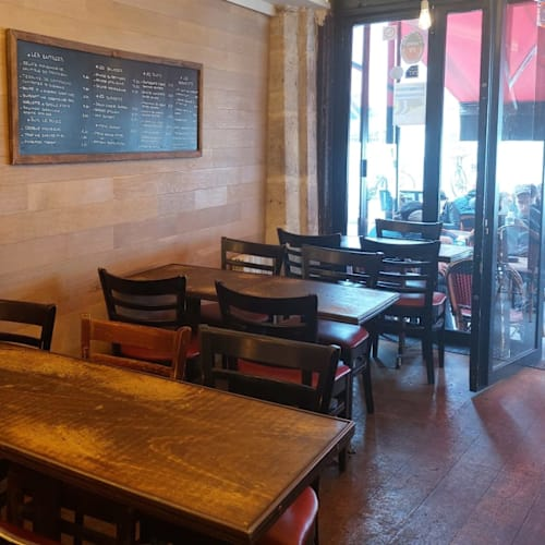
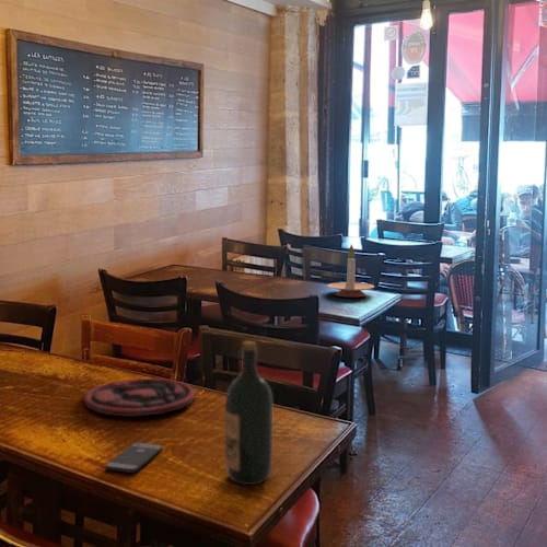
+ wine bottle [224,340,274,486]
+ plate [83,377,196,417]
+ smartphone [105,442,163,474]
+ candle holder [326,244,375,298]
